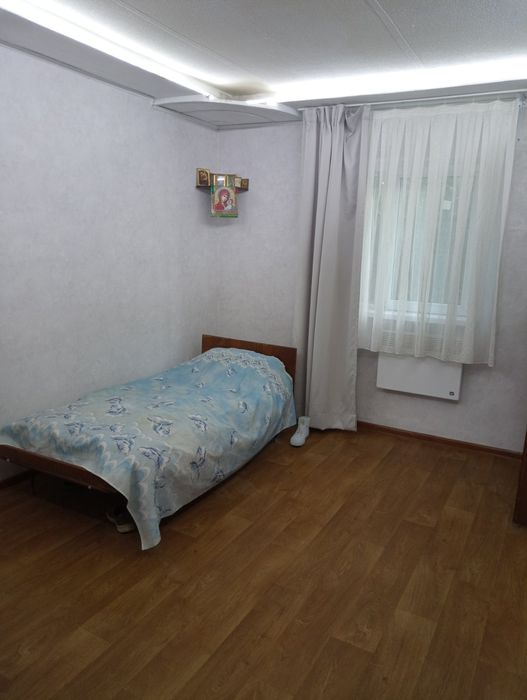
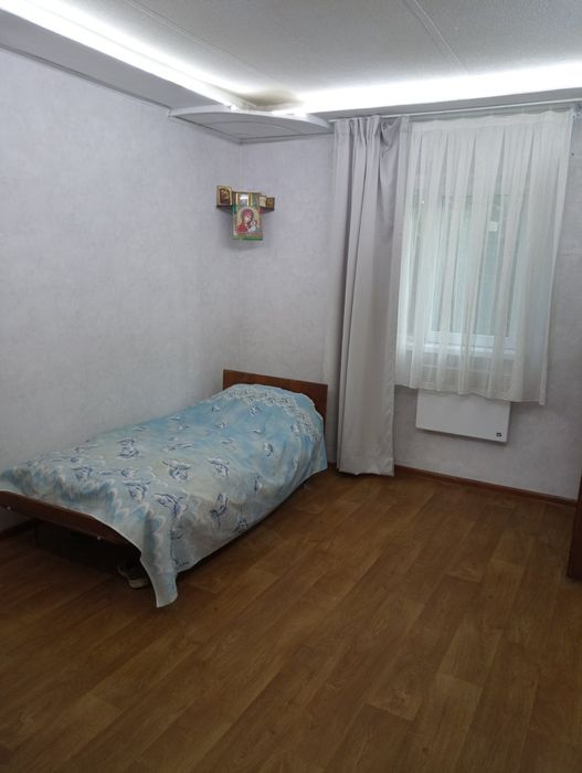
- sneaker [289,416,311,447]
